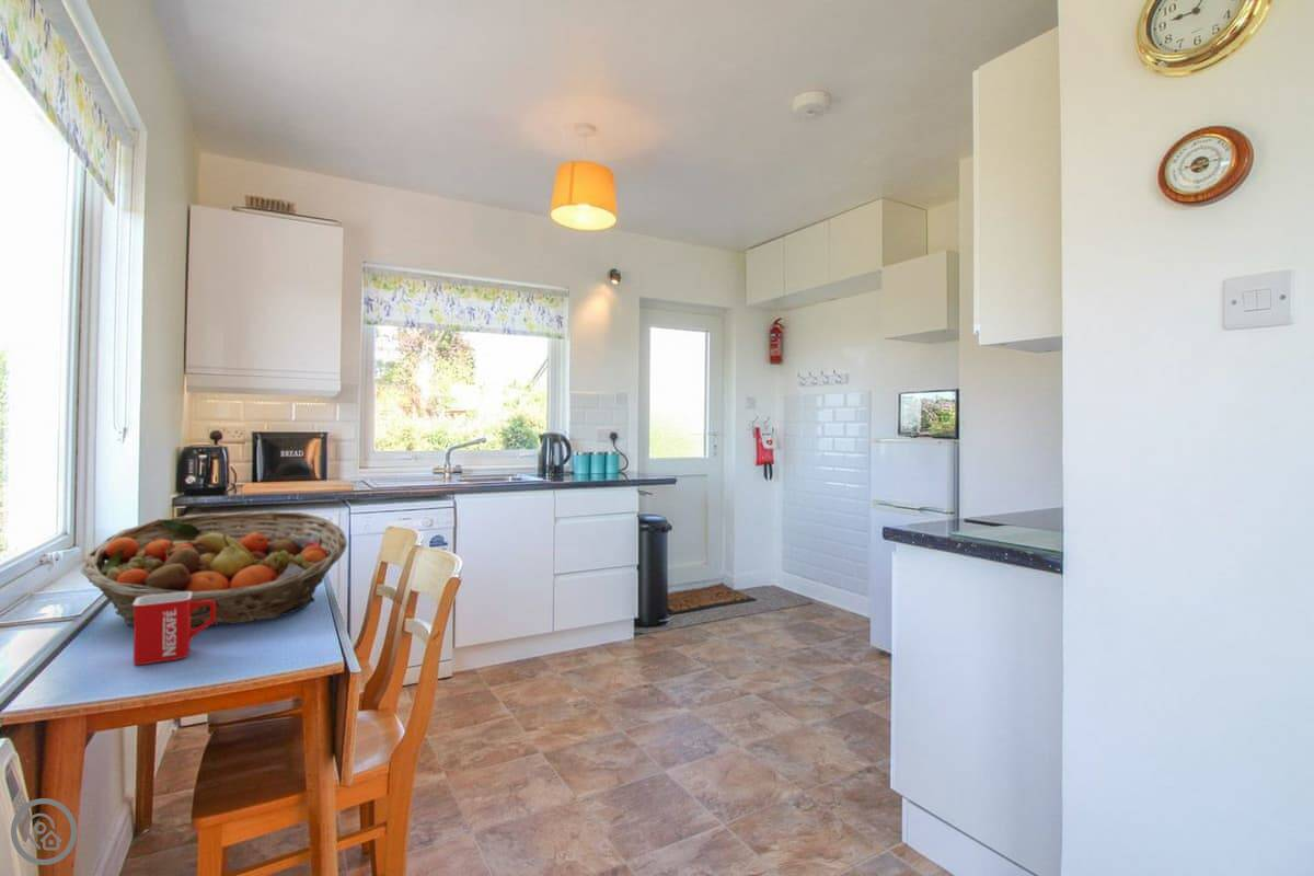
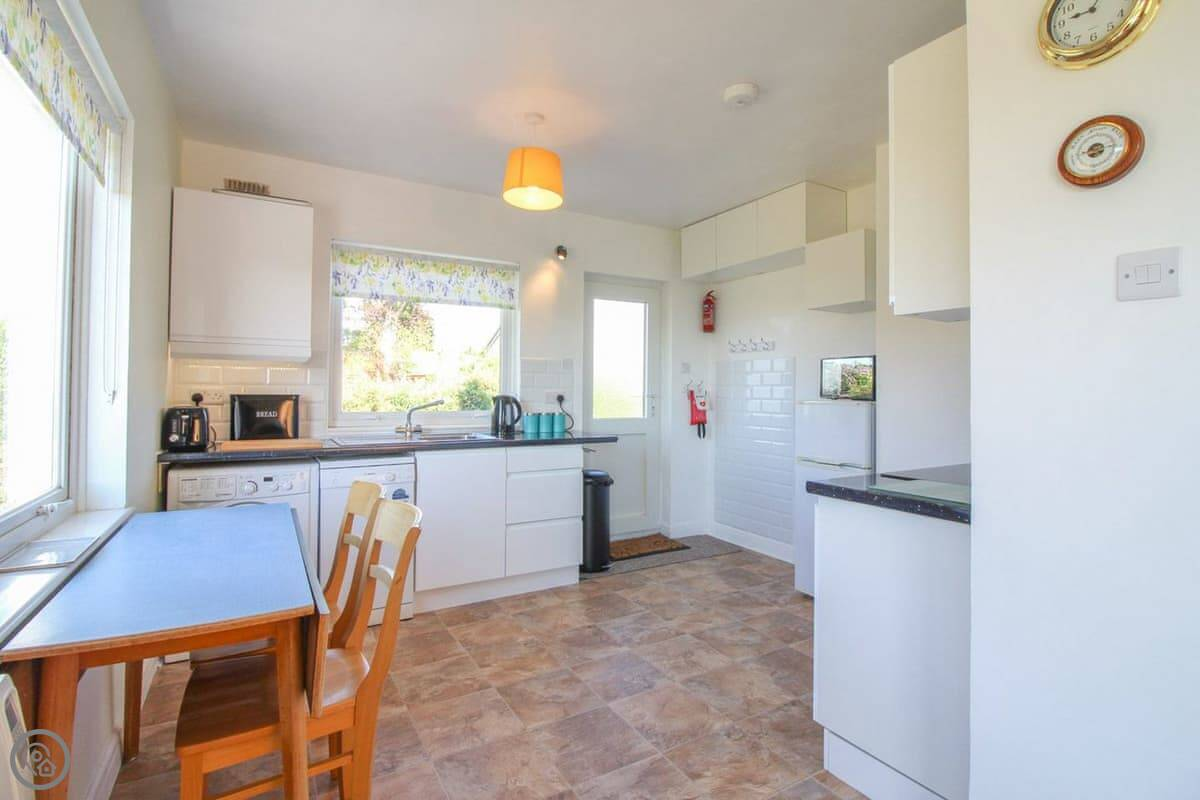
- mug [132,591,216,666]
- fruit basket [80,510,348,629]
